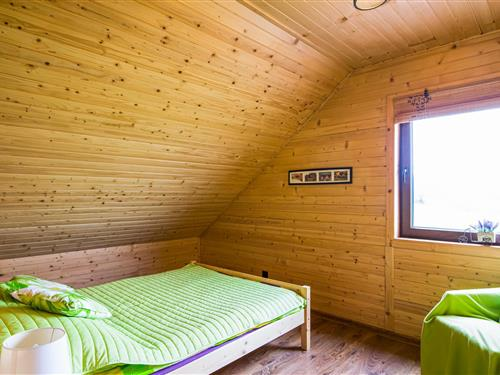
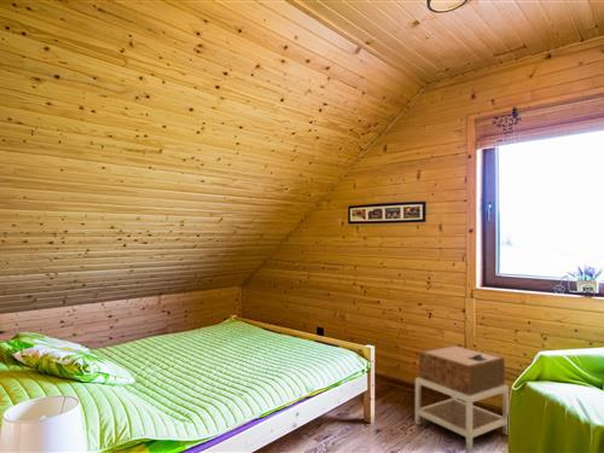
+ nightstand [414,344,510,452]
